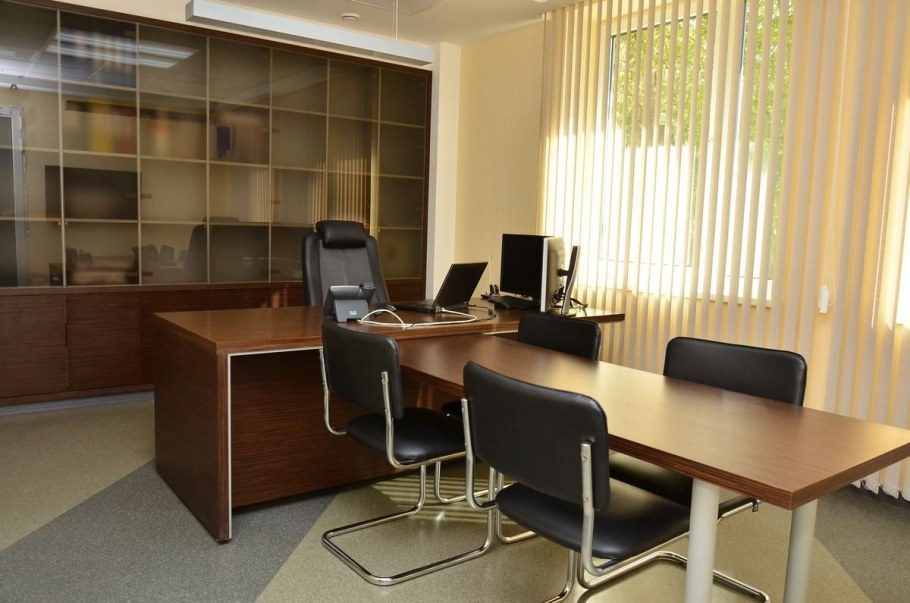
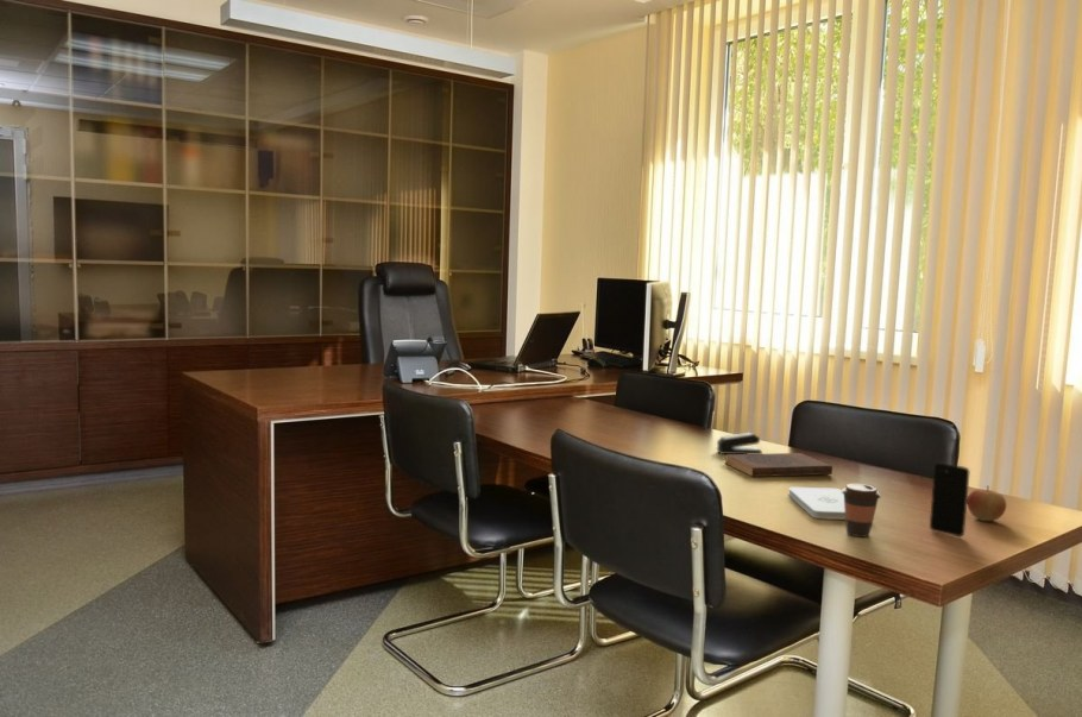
+ notepad [787,486,845,521]
+ book [723,452,833,478]
+ smartphone [929,461,970,539]
+ apple [967,484,1007,522]
+ coffee cup [841,483,882,537]
+ stapler [716,432,763,455]
